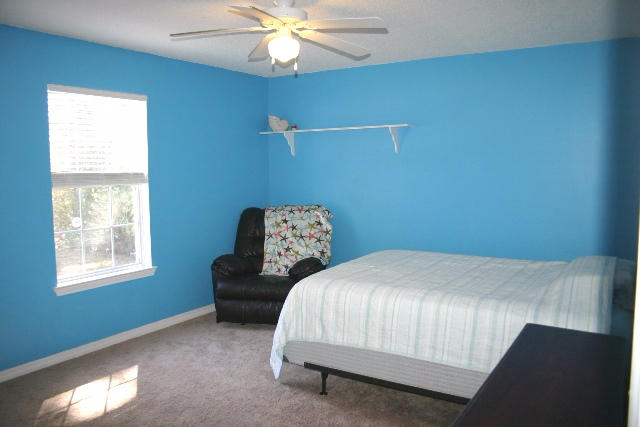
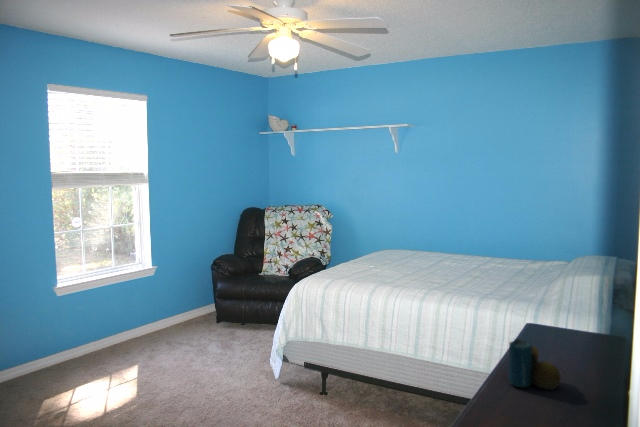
+ candle [508,338,562,391]
